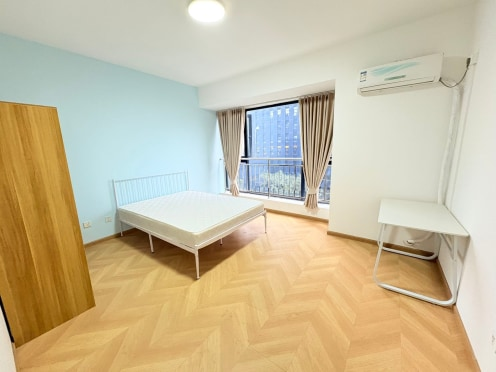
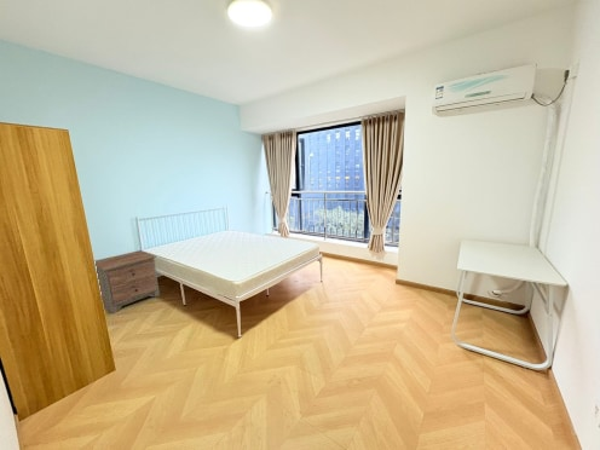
+ nightstand [94,249,161,315]
